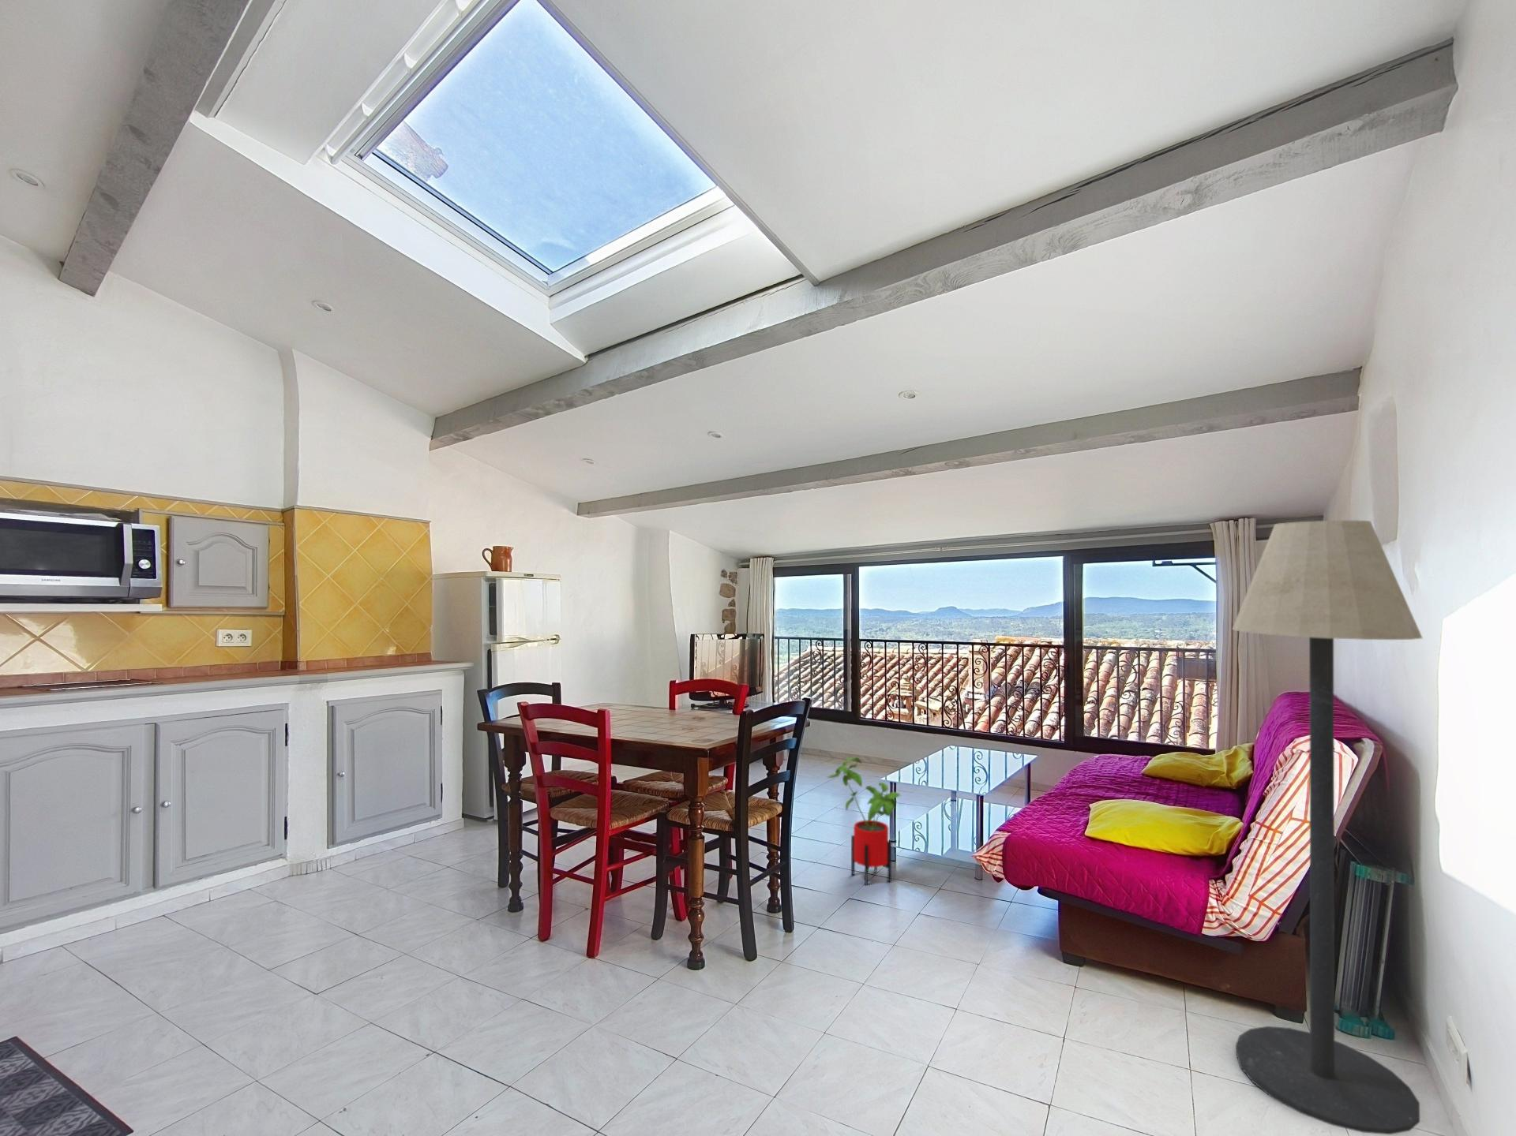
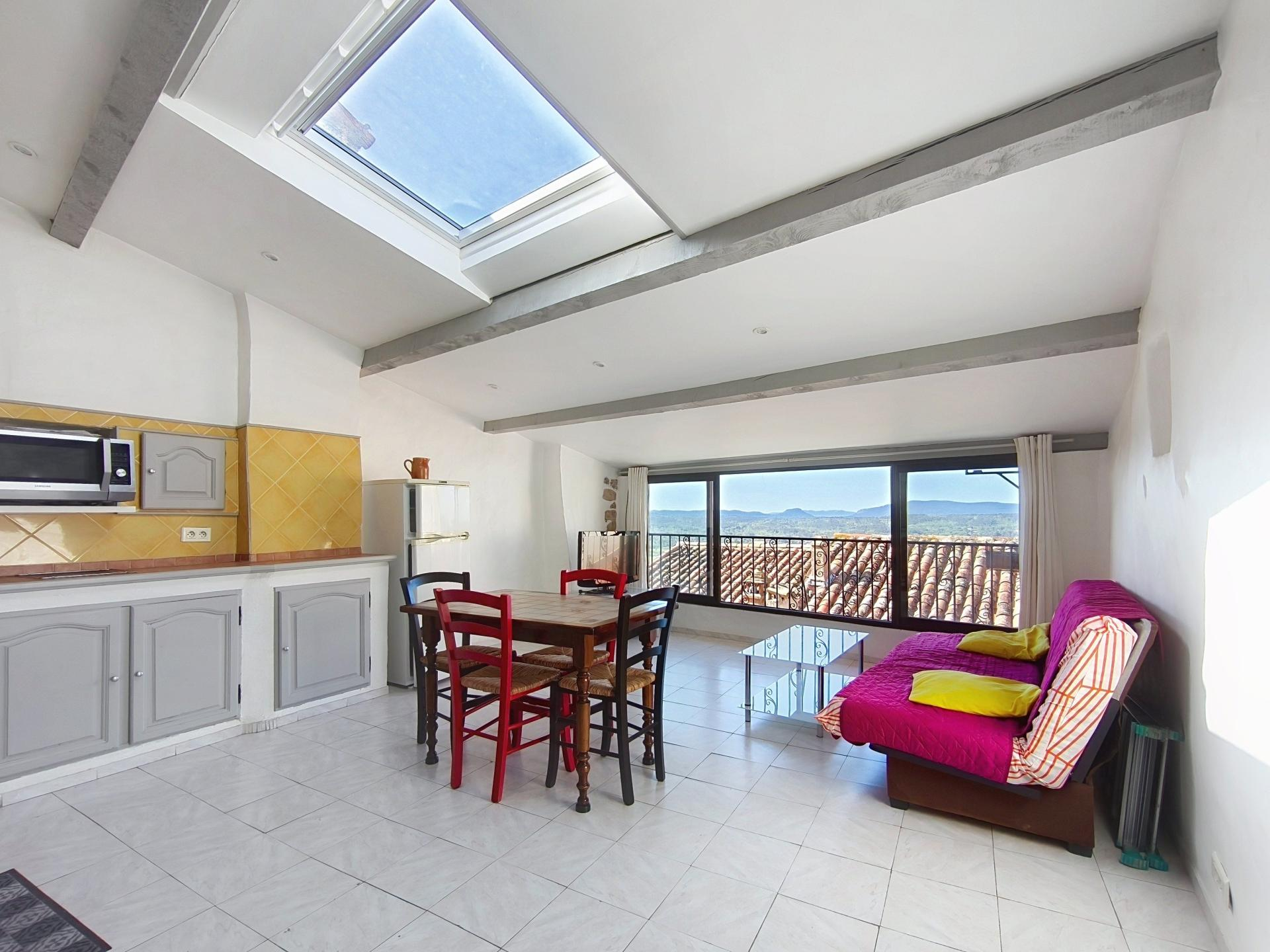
- floor lamp [1231,520,1423,1135]
- house plant [827,757,901,885]
